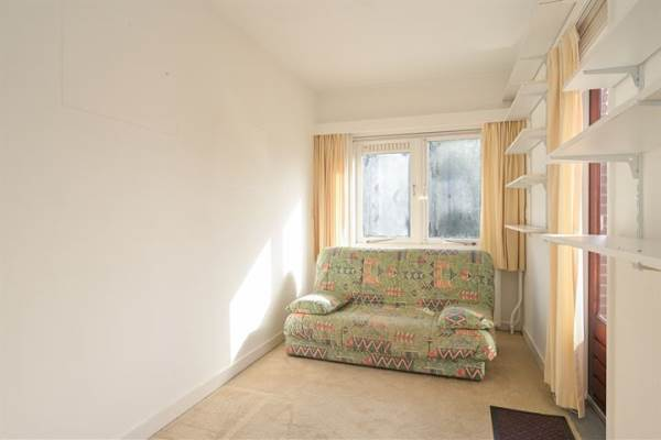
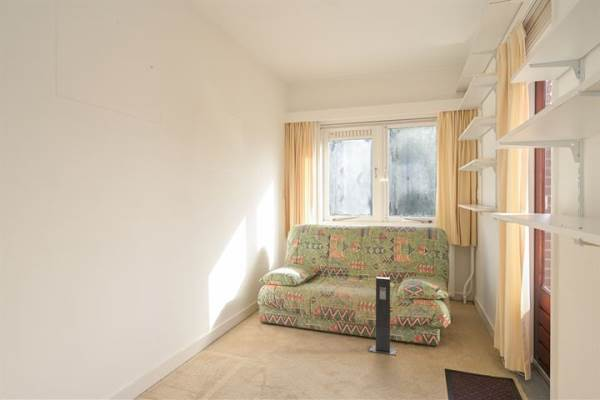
+ speaker [368,276,398,356]
